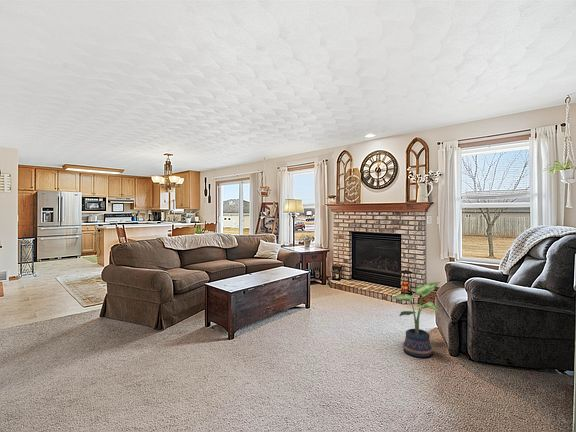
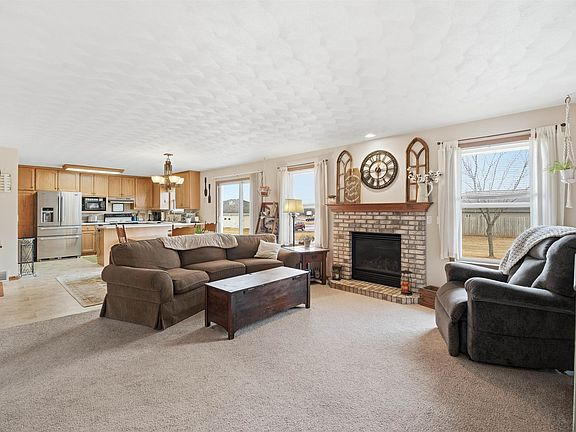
- potted plant [391,281,441,358]
